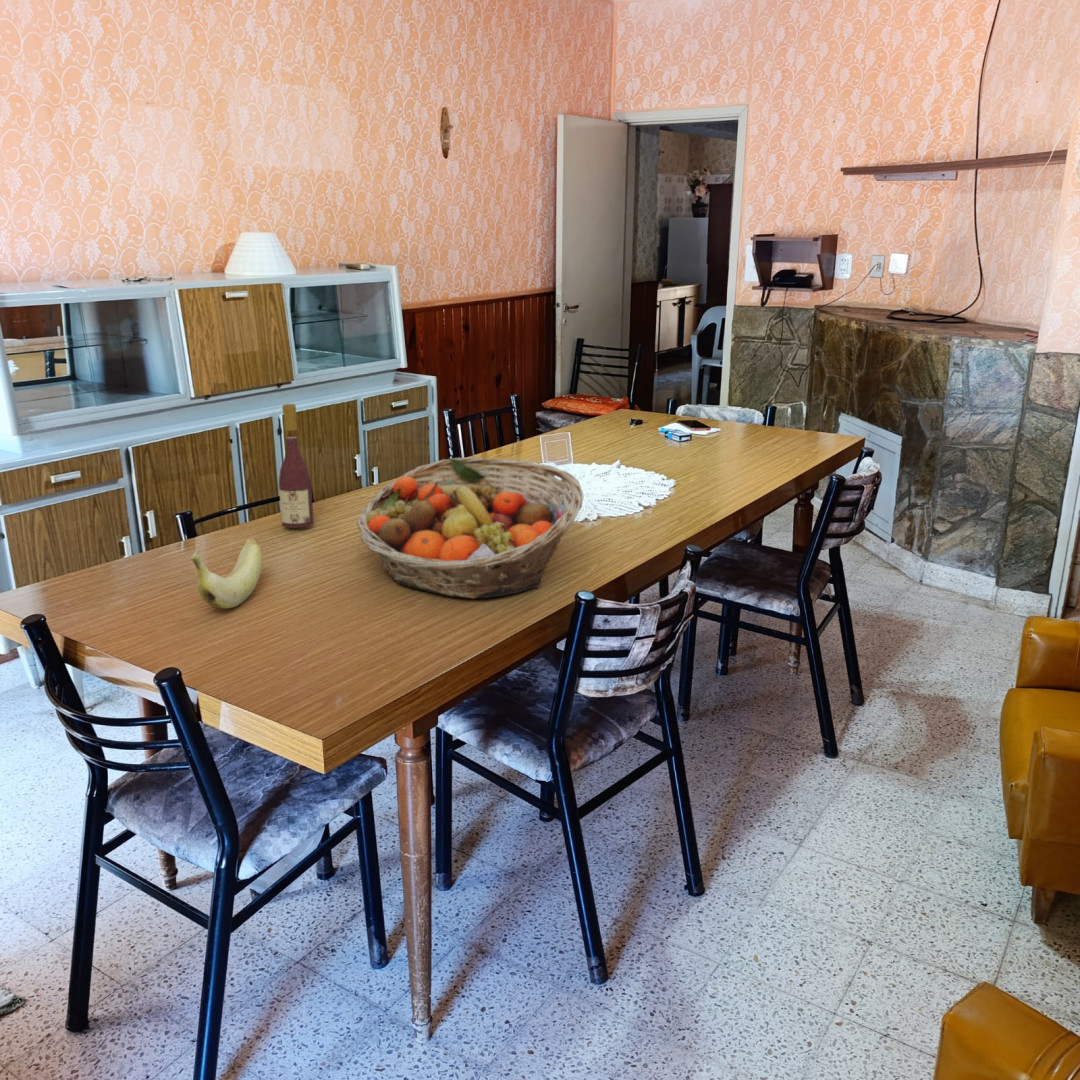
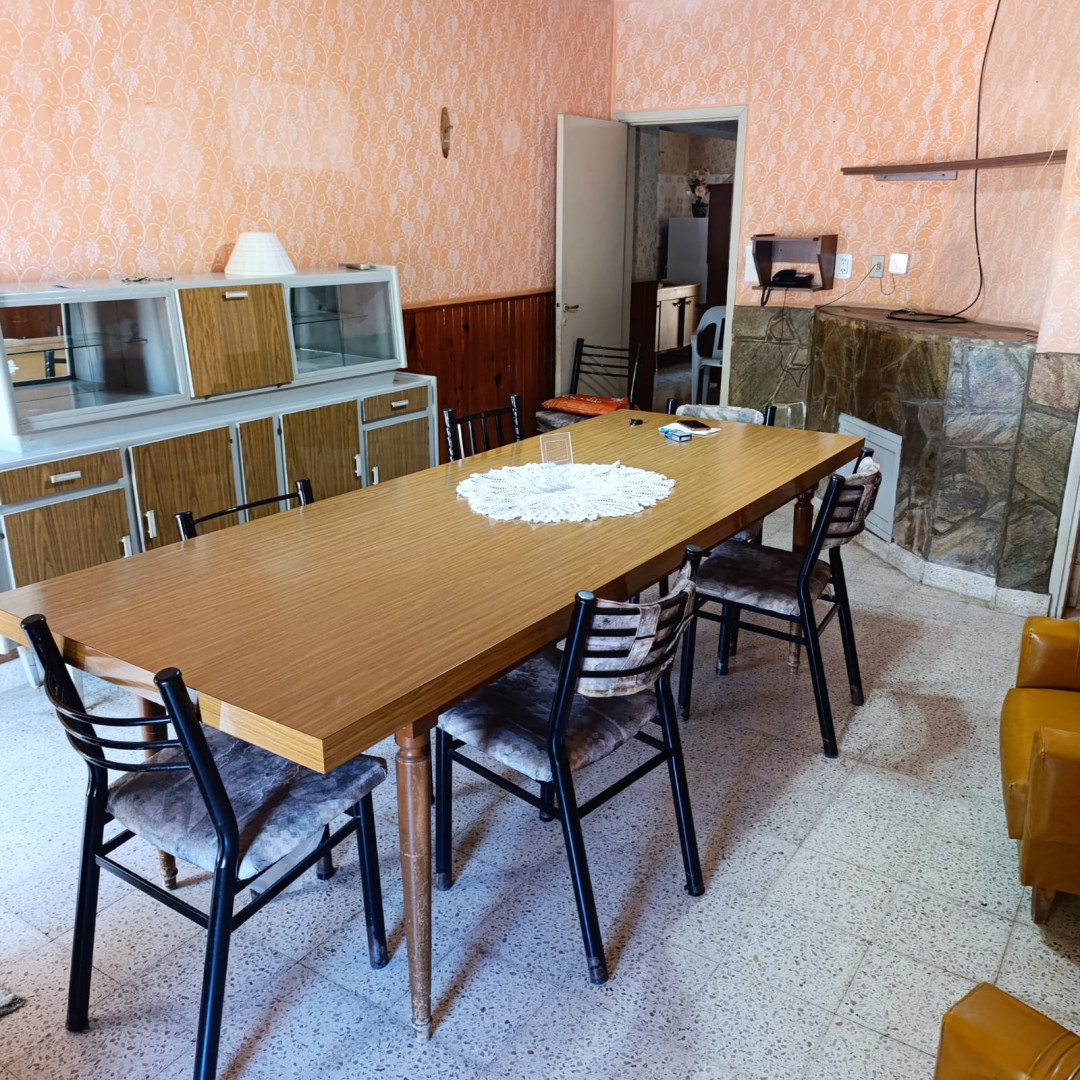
- banana [189,537,264,609]
- wine bottle [278,403,315,529]
- fruit basket [356,456,584,600]
